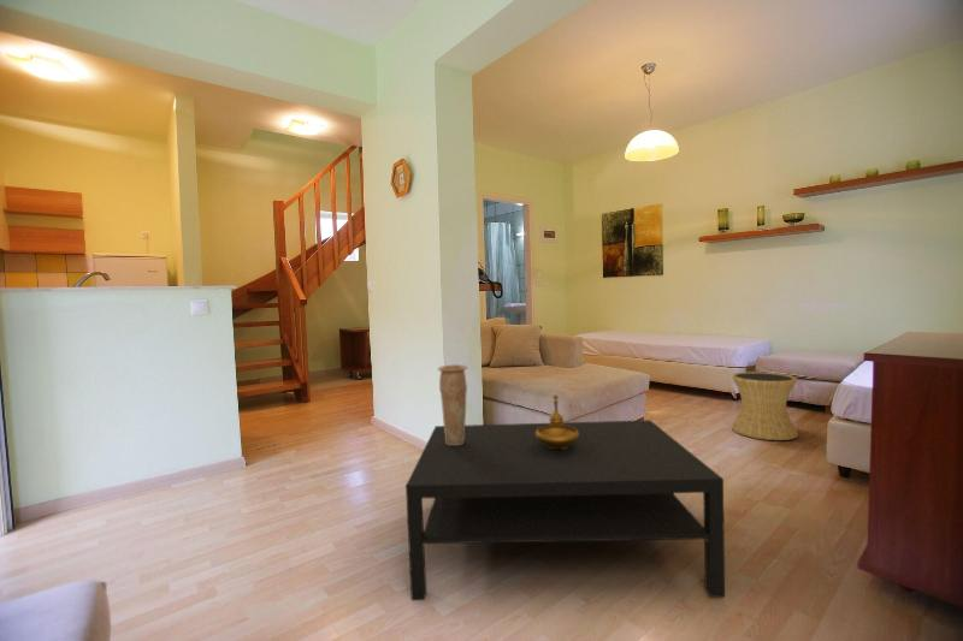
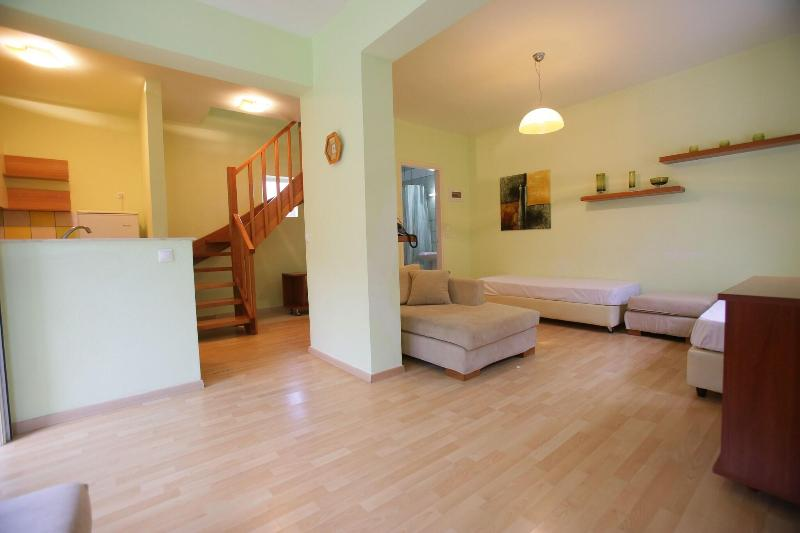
- coffee table [404,419,726,601]
- vase [437,363,468,445]
- decorative bowl [536,393,579,449]
- side table [731,370,799,441]
